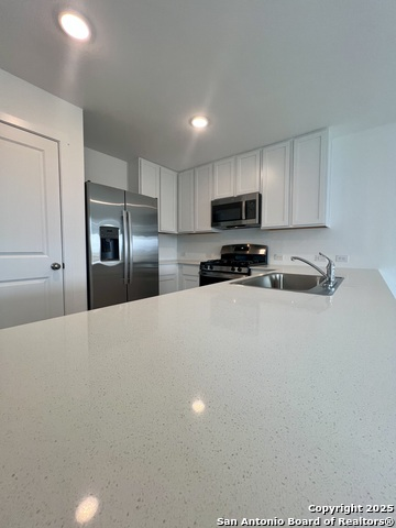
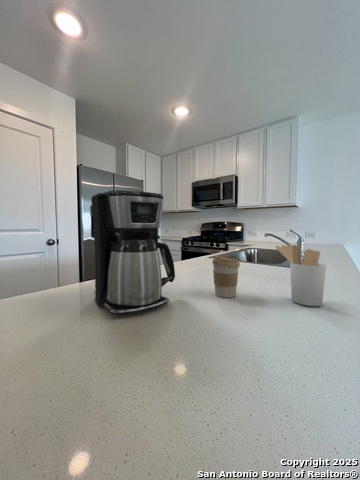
+ coffee maker [90,189,176,316]
+ utensil holder [274,244,327,307]
+ coffee cup [211,255,241,298]
